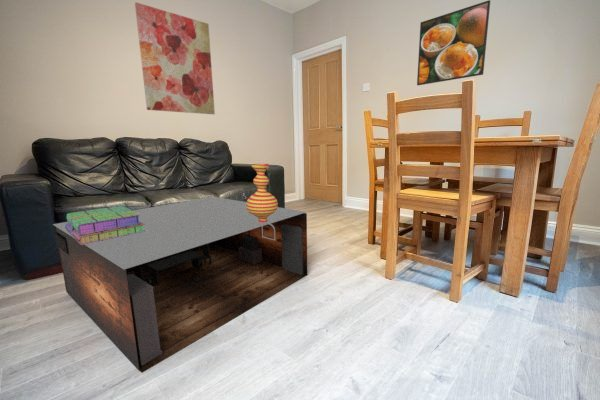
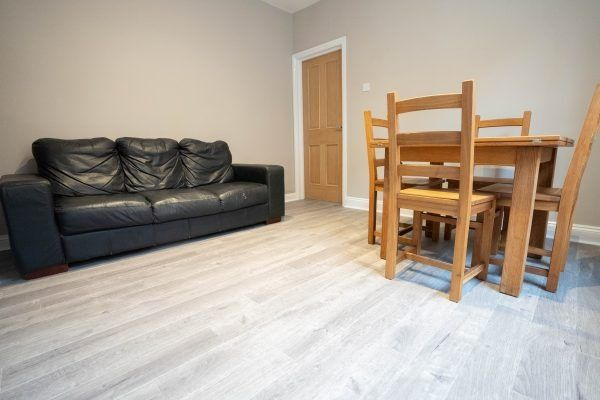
- wall art [134,1,216,115]
- coffee table [52,196,308,374]
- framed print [416,0,491,86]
- stack of books [65,205,146,245]
- vase [246,163,279,222]
